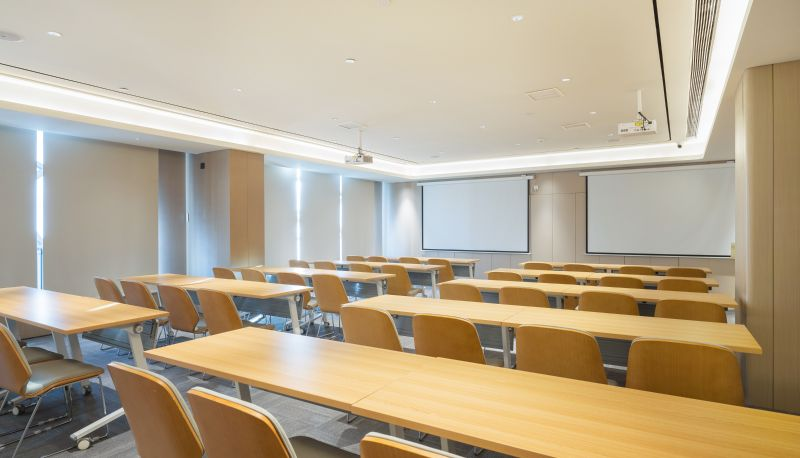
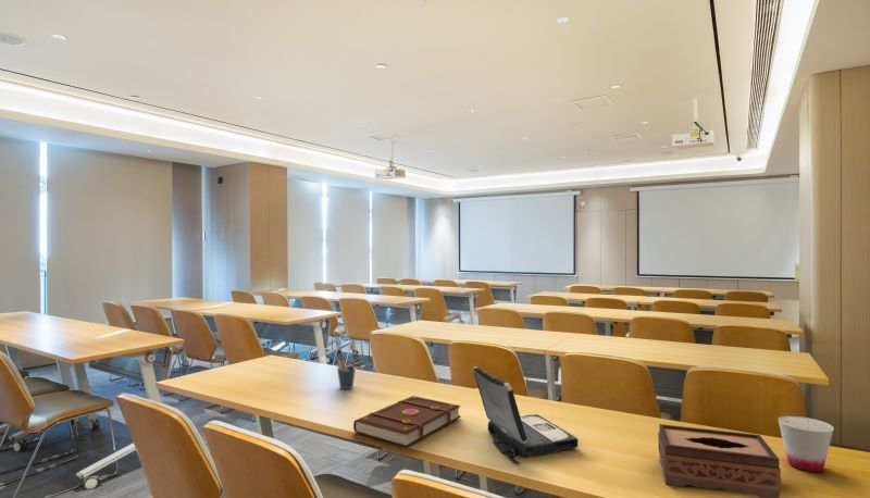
+ pen holder [336,359,357,390]
+ tissue box [657,423,782,498]
+ laptop [472,365,580,464]
+ cup [776,415,834,473]
+ book [352,395,462,448]
